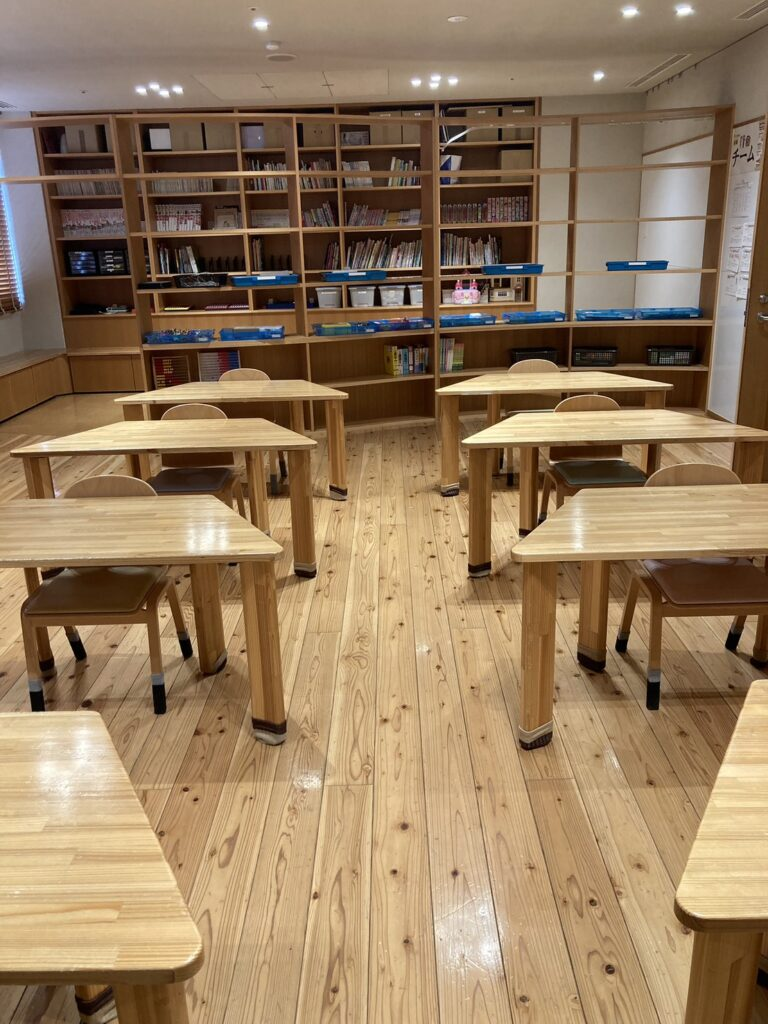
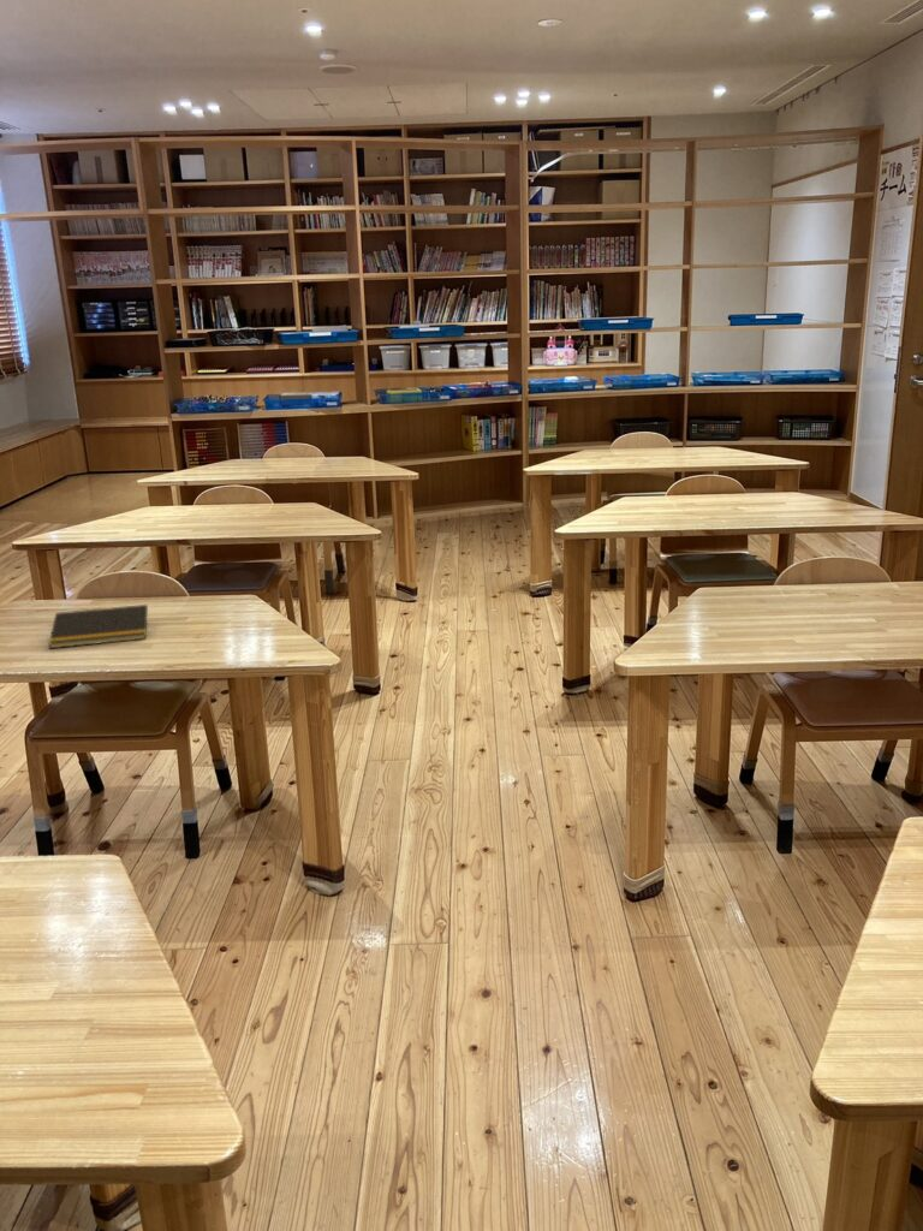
+ notepad [48,603,149,649]
